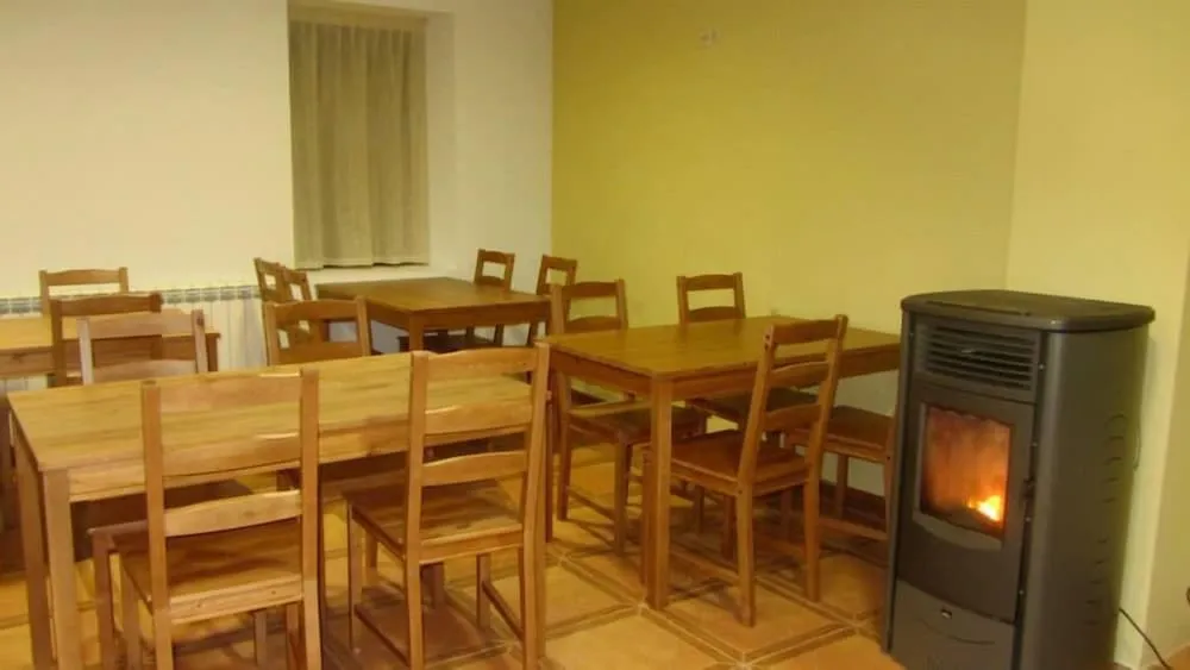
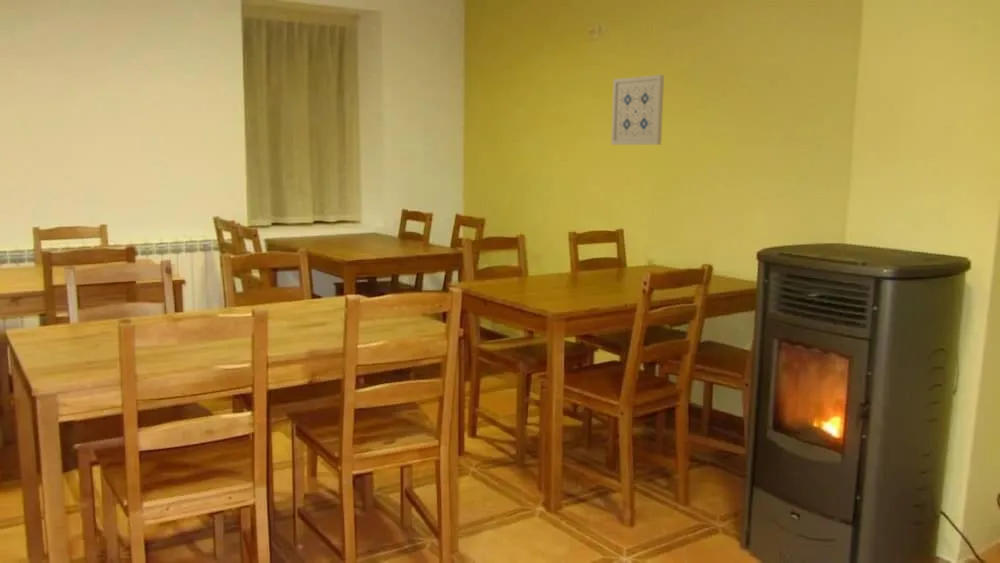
+ wall art [610,74,665,146]
